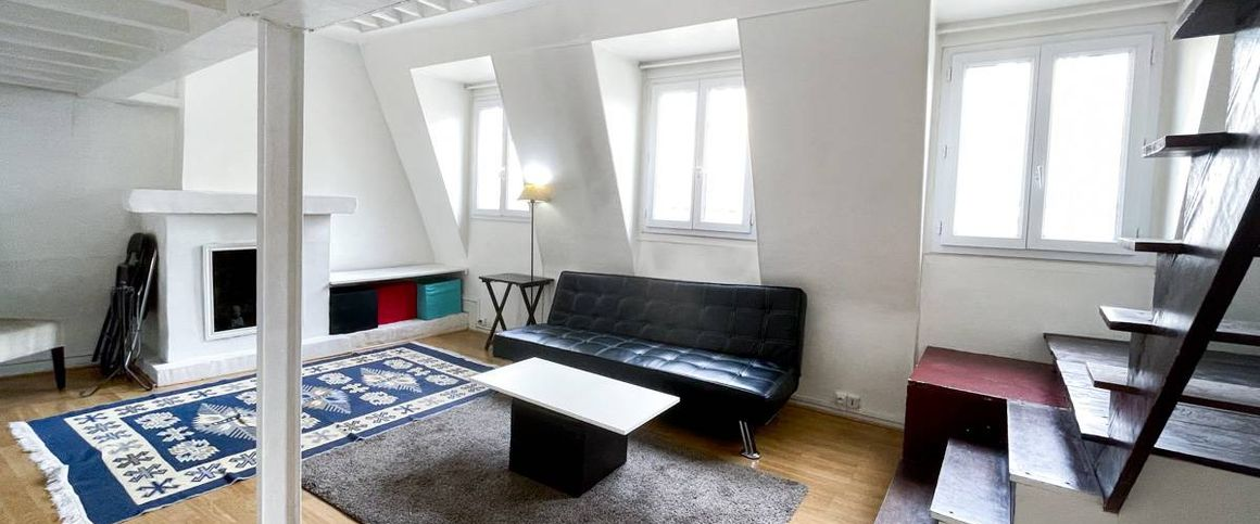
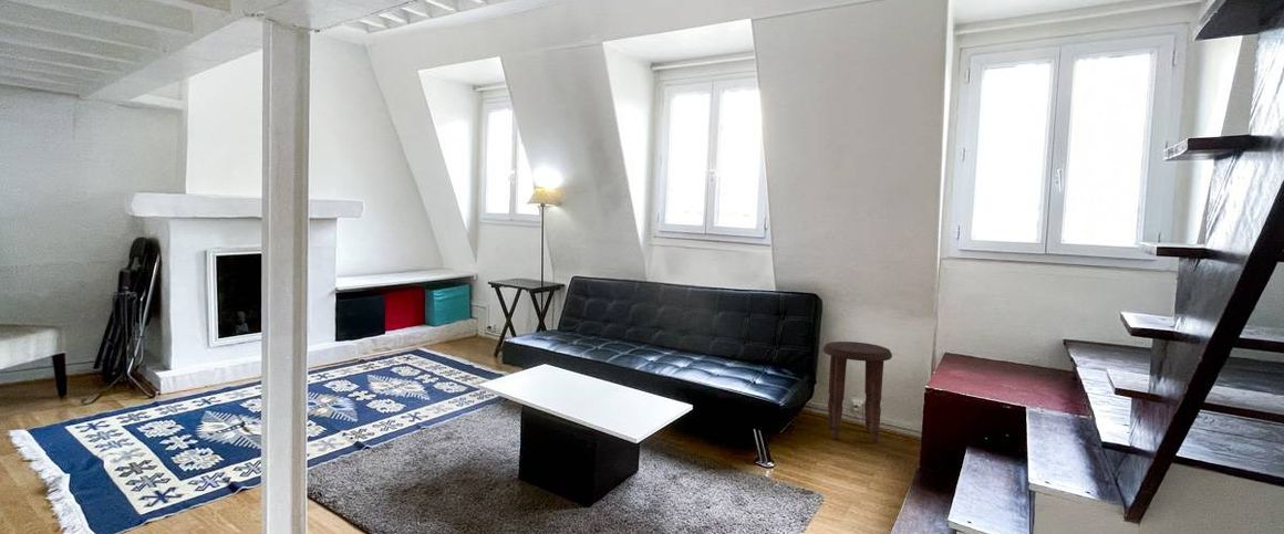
+ side table [822,341,893,443]
